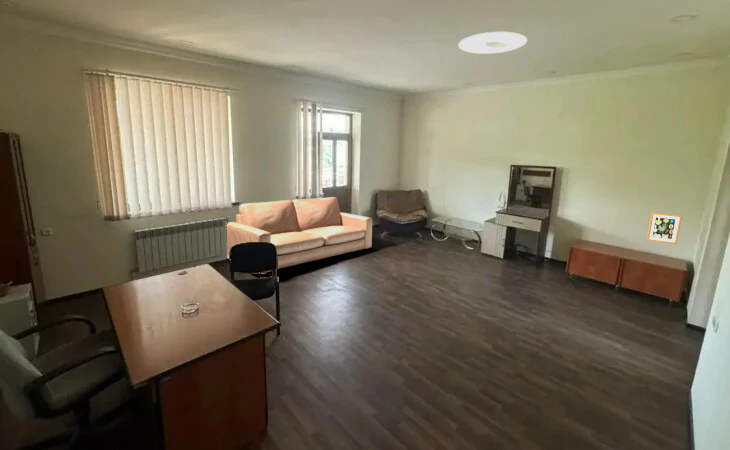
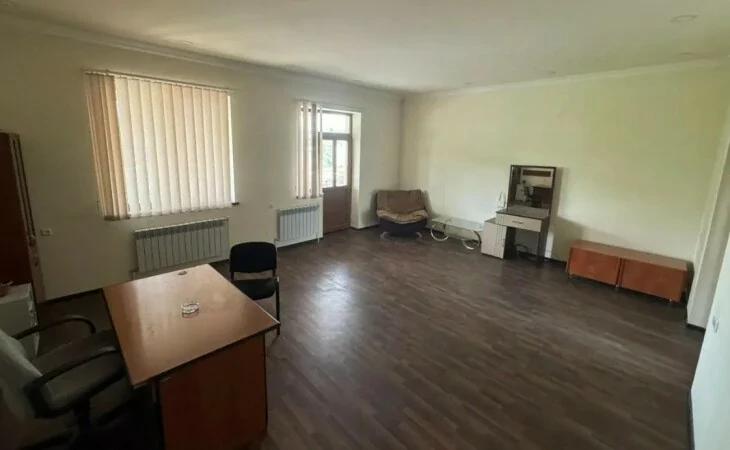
- sofa [225,196,373,275]
- ceiling light [457,31,528,55]
- wall art [646,212,683,245]
